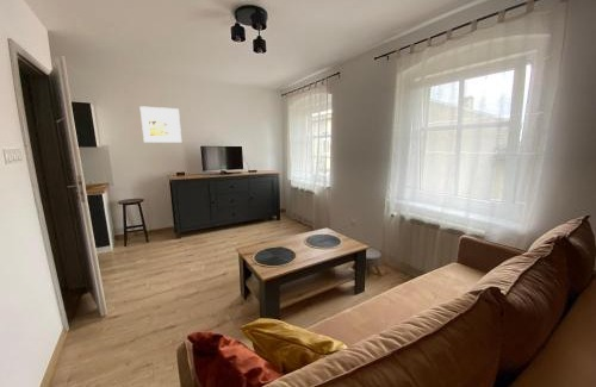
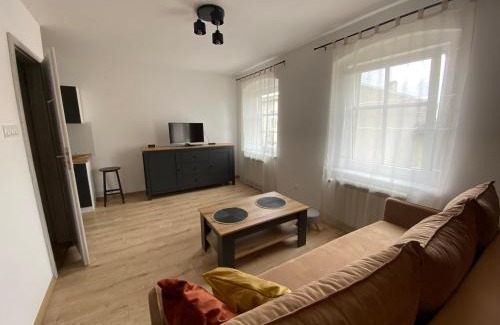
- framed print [138,105,182,144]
